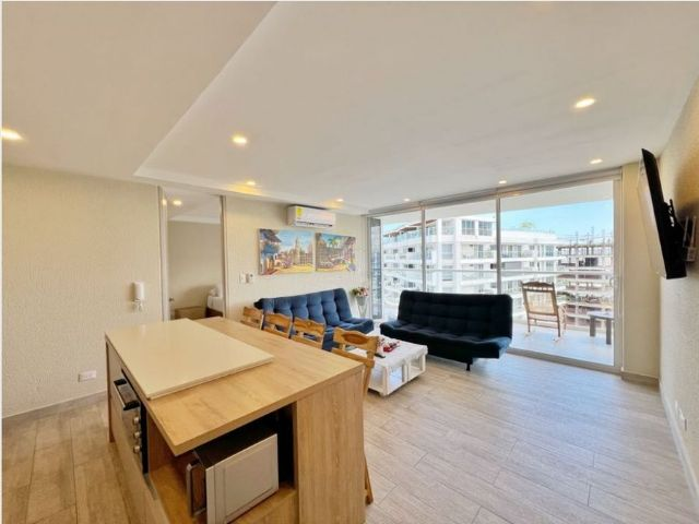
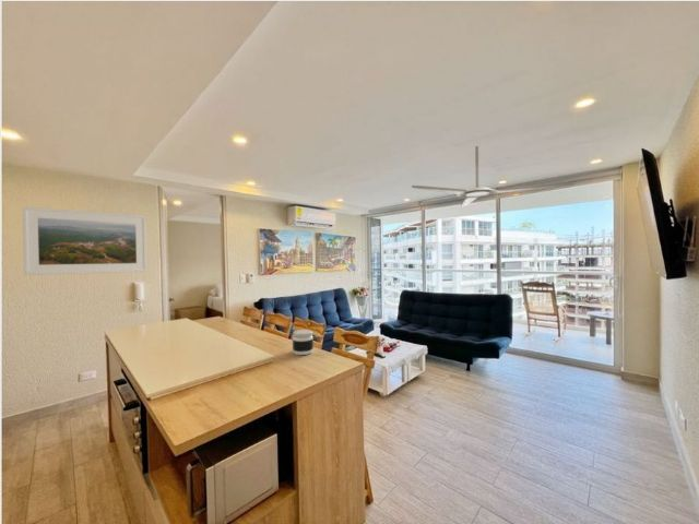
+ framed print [22,205,147,276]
+ jar [292,329,315,356]
+ ceiling fan [411,145,576,209]
